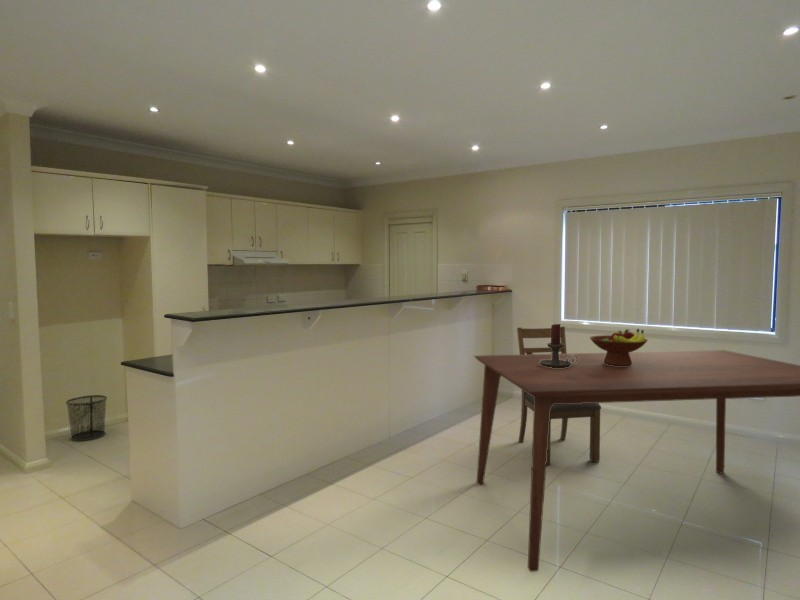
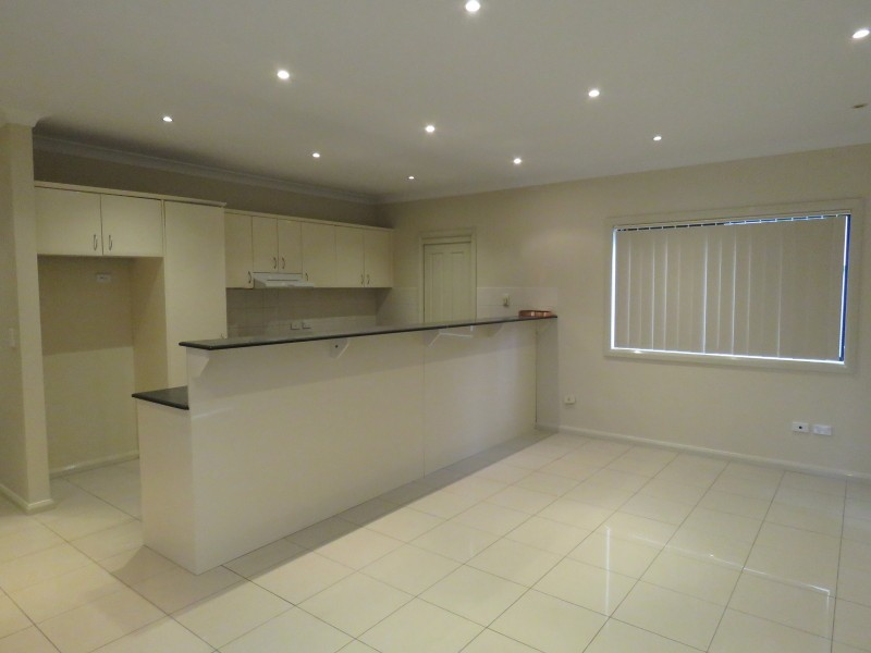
- candle holder [540,323,578,368]
- dining table [473,349,800,573]
- fruit bowl [589,328,649,366]
- chair [516,326,602,466]
- waste bin [65,394,108,442]
